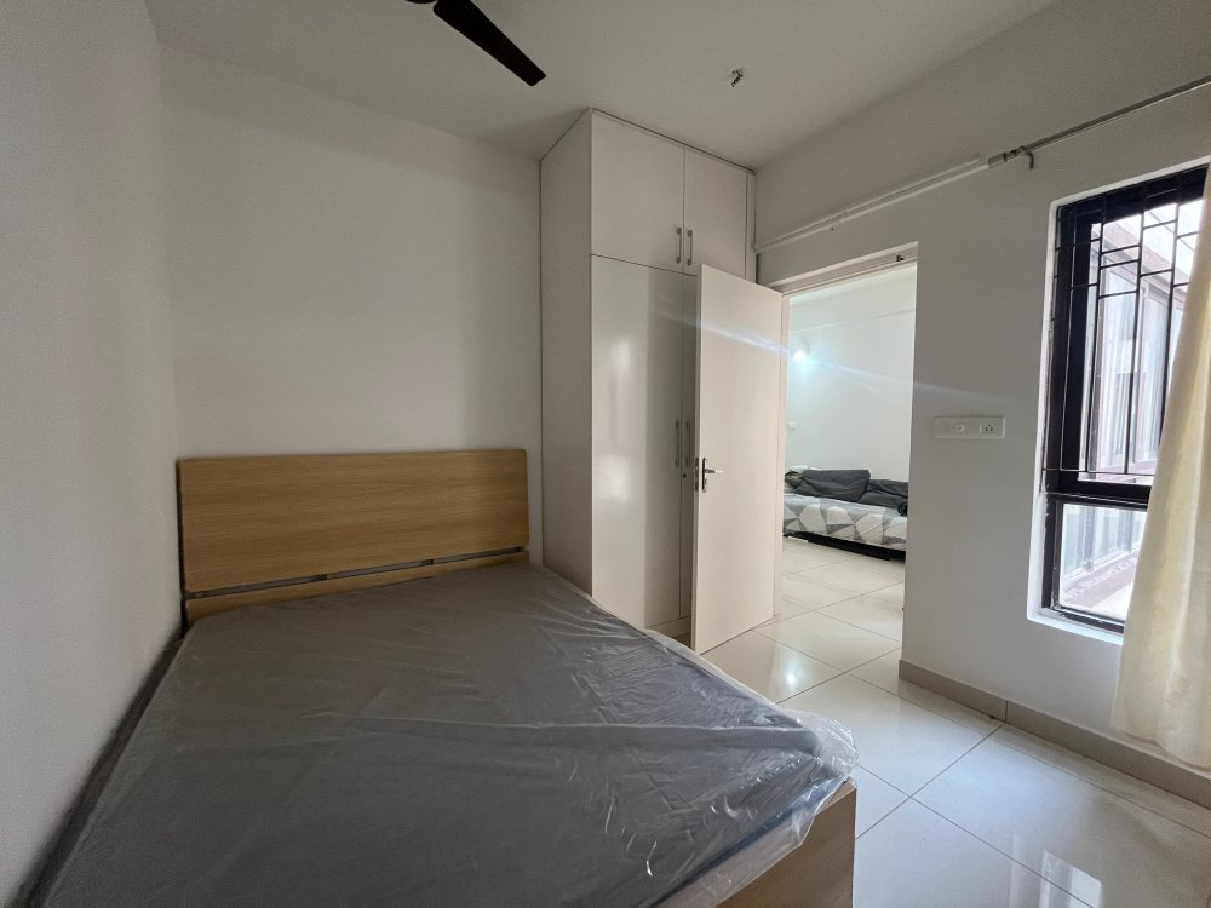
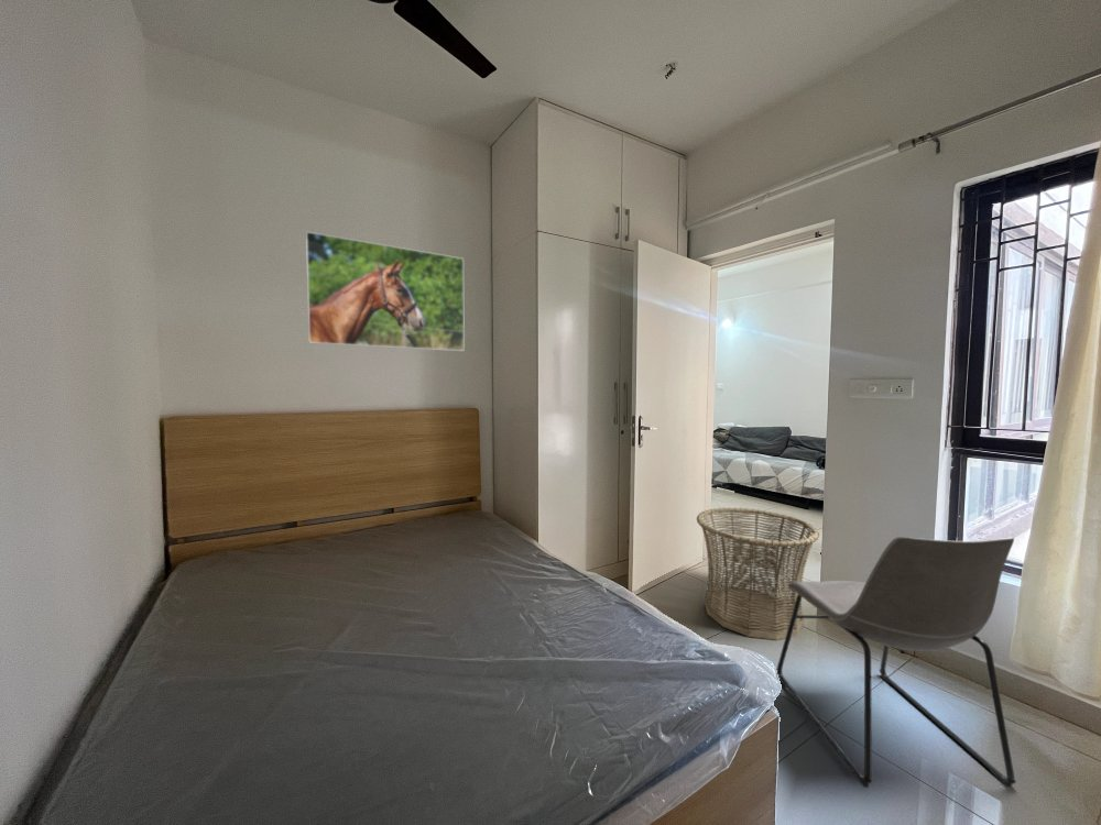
+ chair [775,536,1017,789]
+ basket [696,506,820,641]
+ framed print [305,230,466,352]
